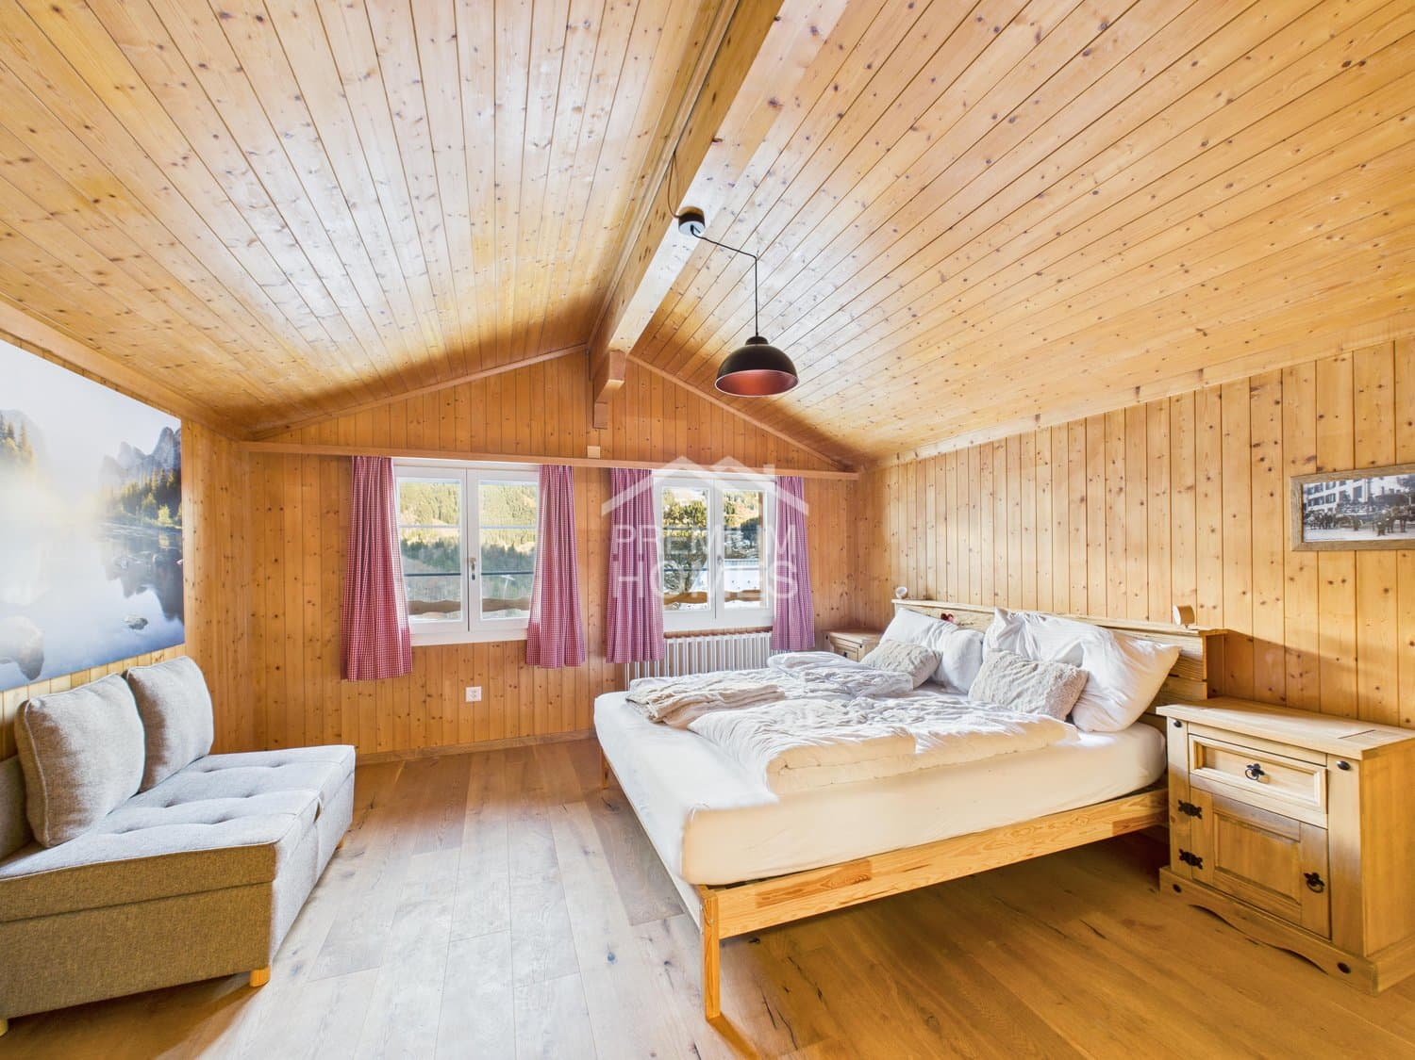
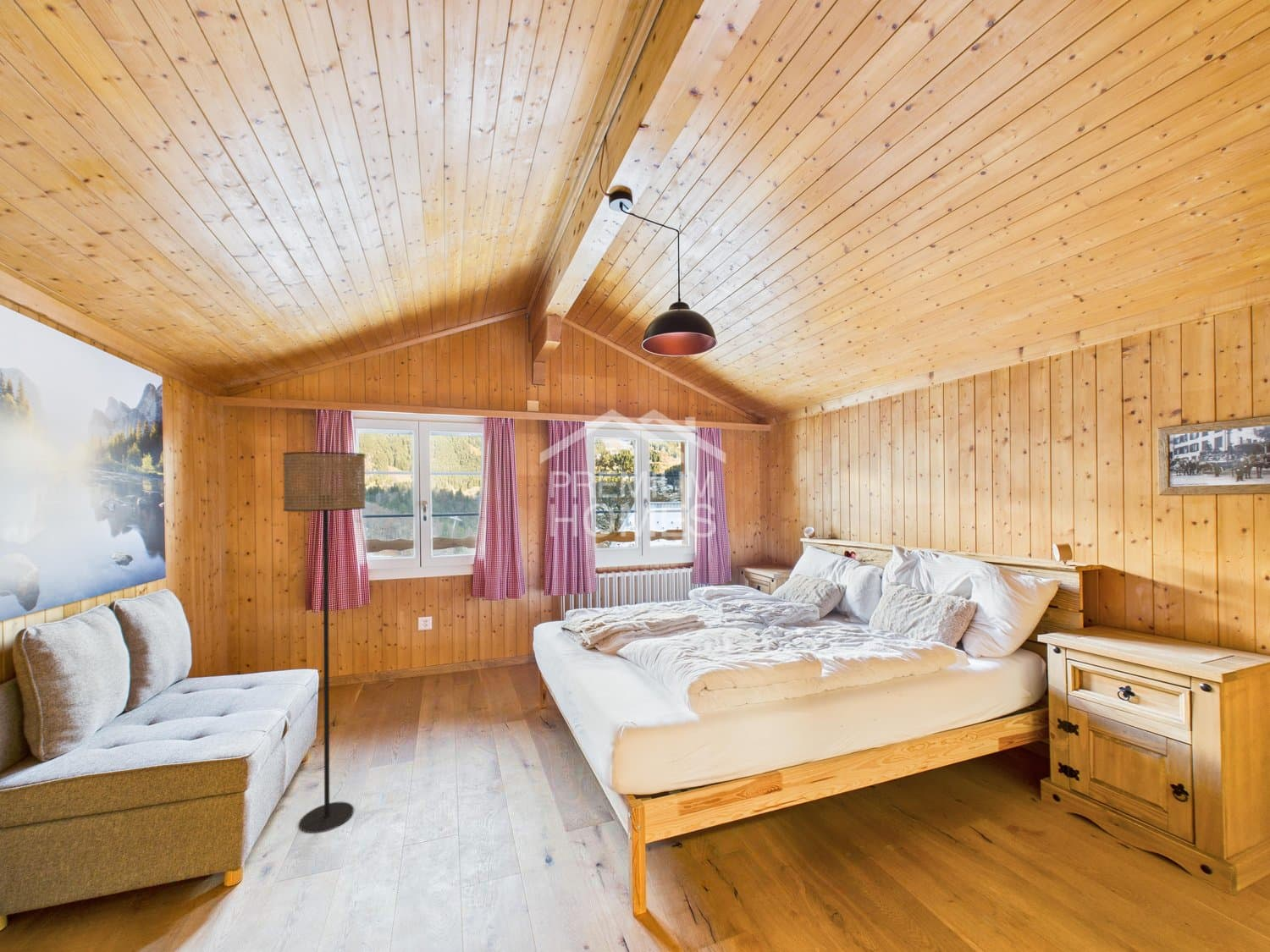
+ floor lamp [282,451,366,834]
